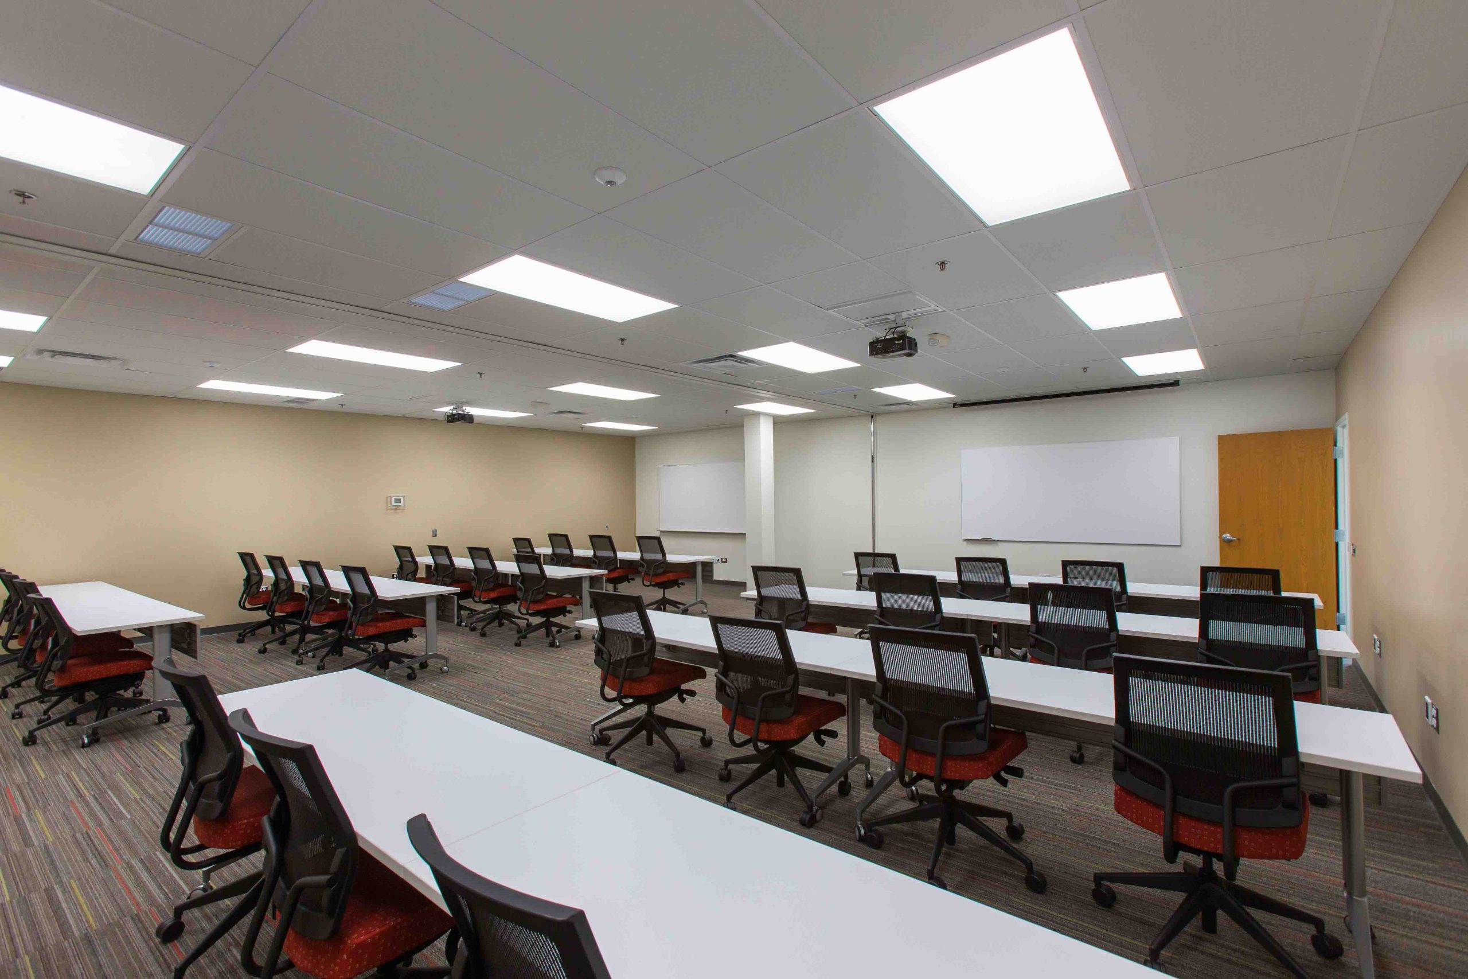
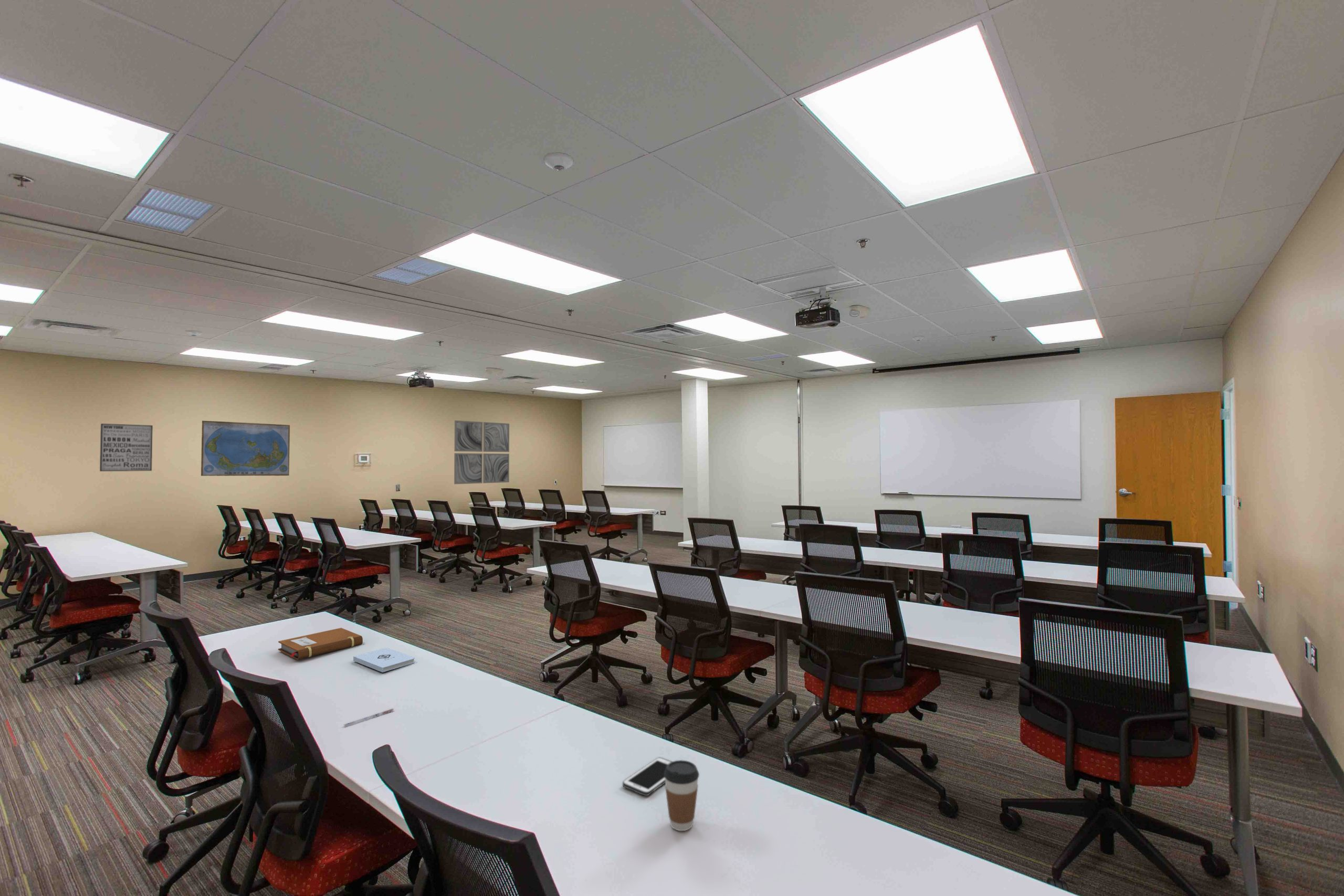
+ notepad [353,648,415,673]
+ coffee cup [664,760,700,831]
+ world map [201,420,290,477]
+ pen [343,708,394,727]
+ notebook [278,627,363,660]
+ wall art [99,423,153,472]
+ wall art [454,420,510,484]
+ cell phone [622,757,673,796]
